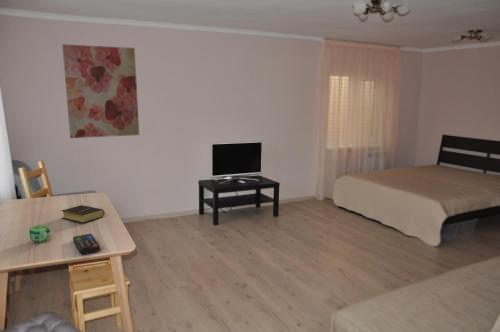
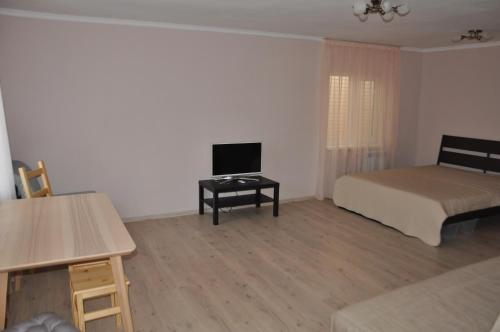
- cup [28,225,51,243]
- book [60,204,106,224]
- remote control [72,233,101,255]
- wall art [61,43,140,139]
